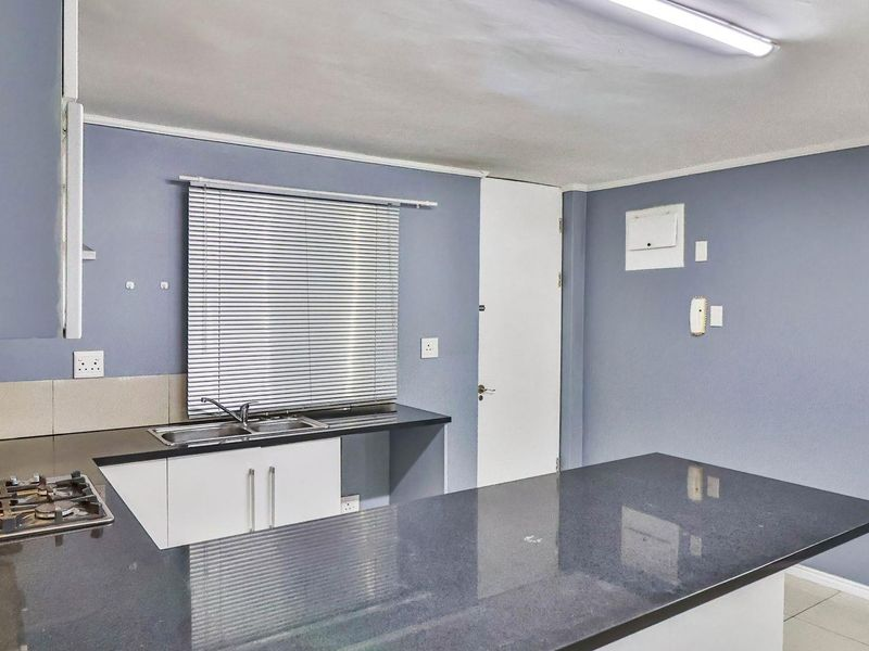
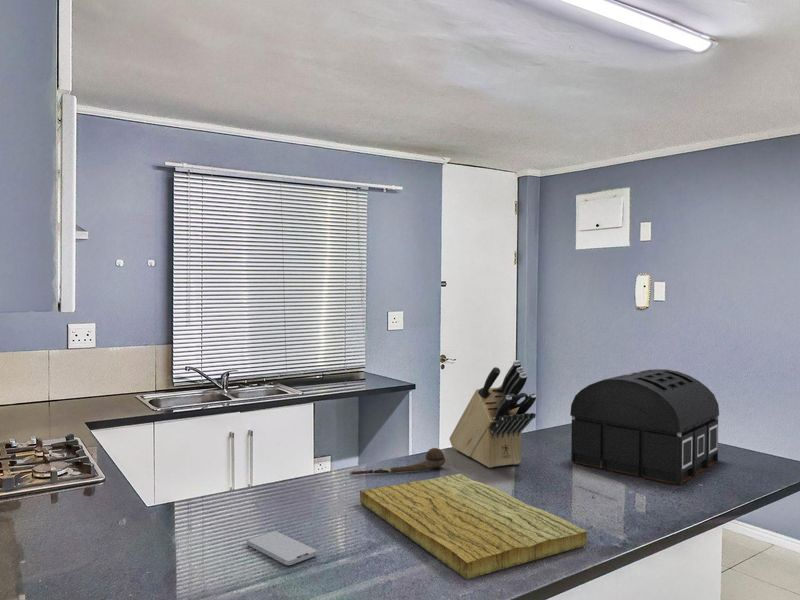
+ spoon [349,447,446,476]
+ knife block [448,359,537,469]
+ treasure chest [569,368,720,485]
+ cutting board [359,473,588,580]
+ smartphone [246,530,319,566]
